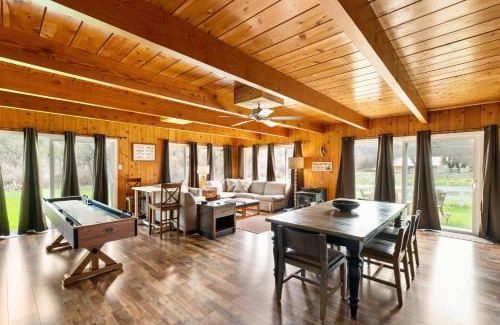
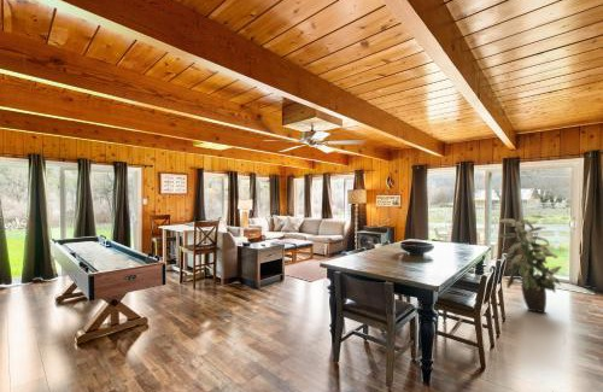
+ indoor plant [497,213,563,314]
